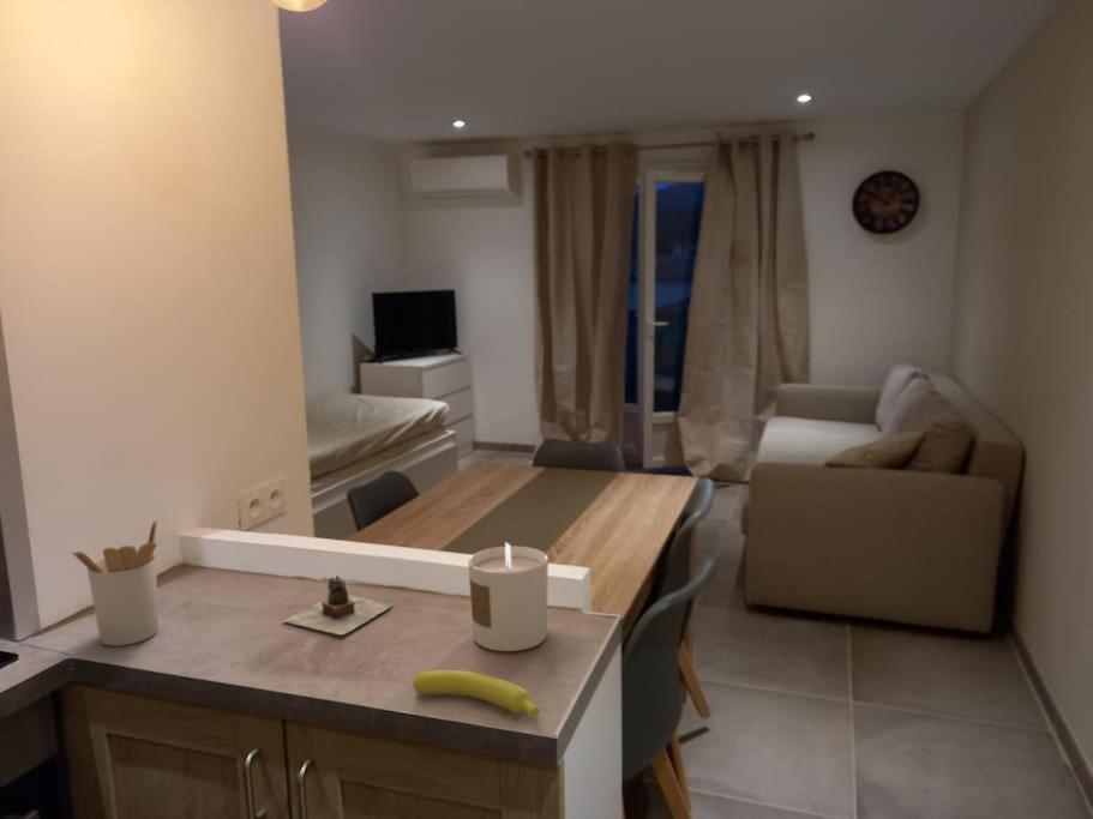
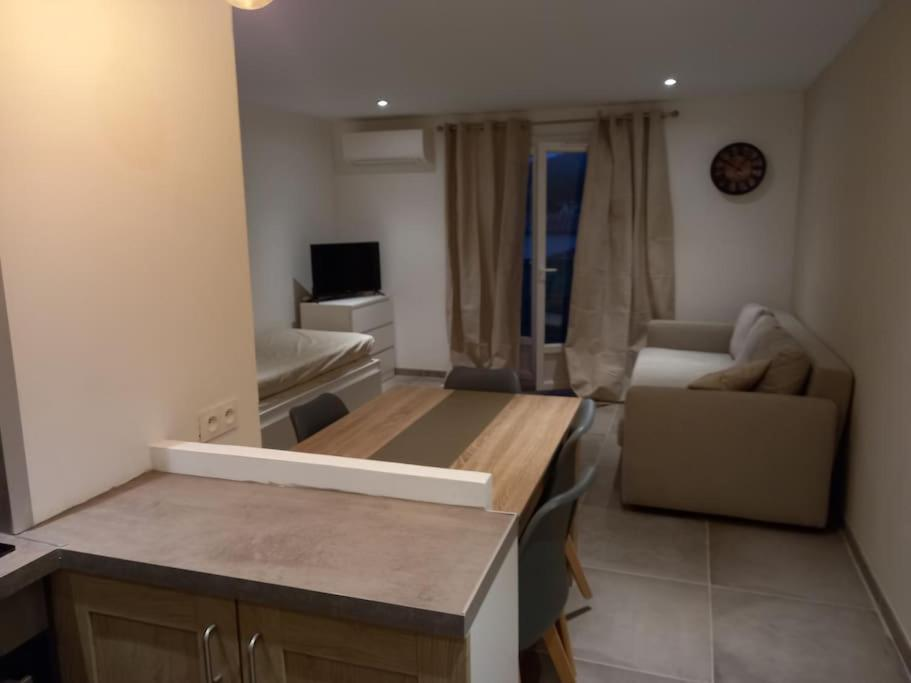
- teapot [282,574,394,636]
- banana [412,669,540,718]
- candle [468,541,549,652]
- utensil holder [70,518,160,646]
